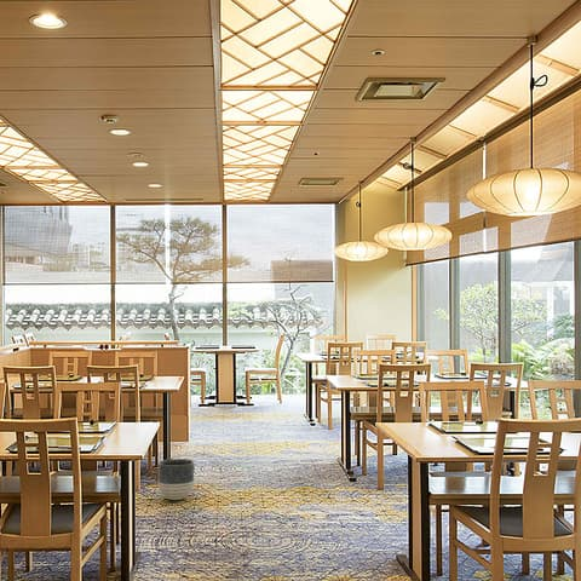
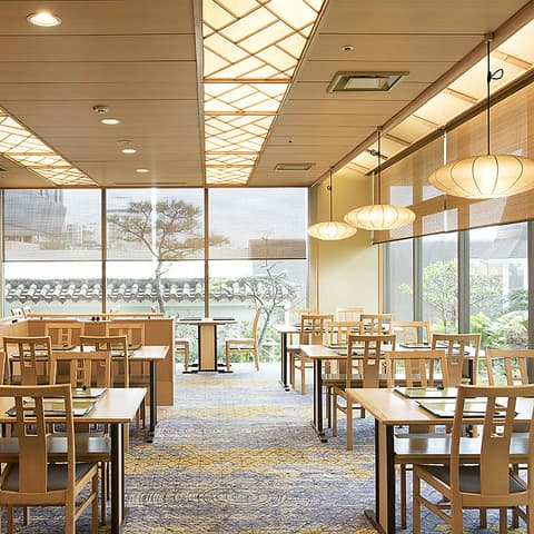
- planter [156,458,195,501]
